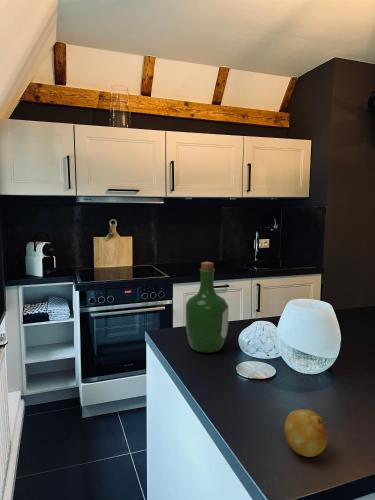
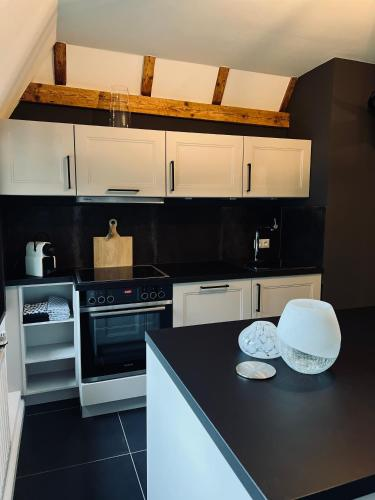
- wine bottle [185,261,230,354]
- fruit [283,408,328,458]
